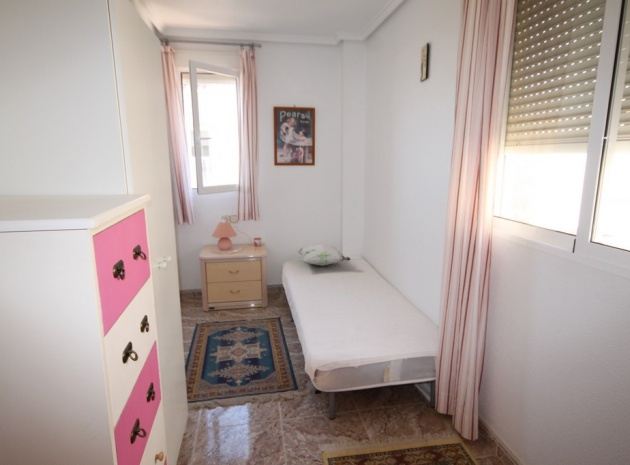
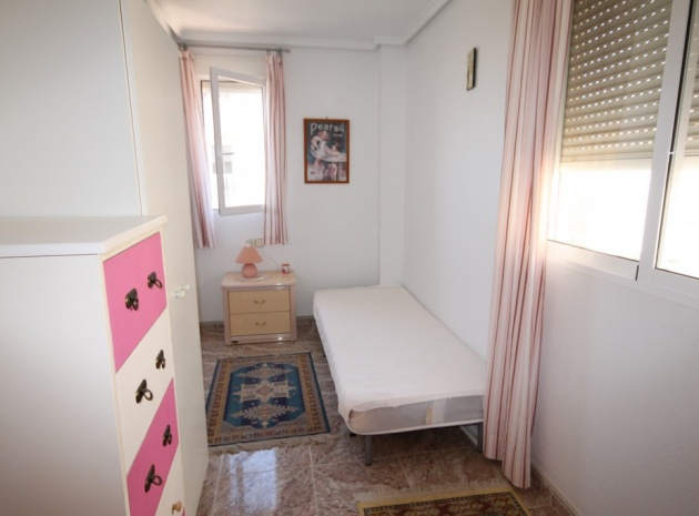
- decorative pillow [296,242,351,267]
